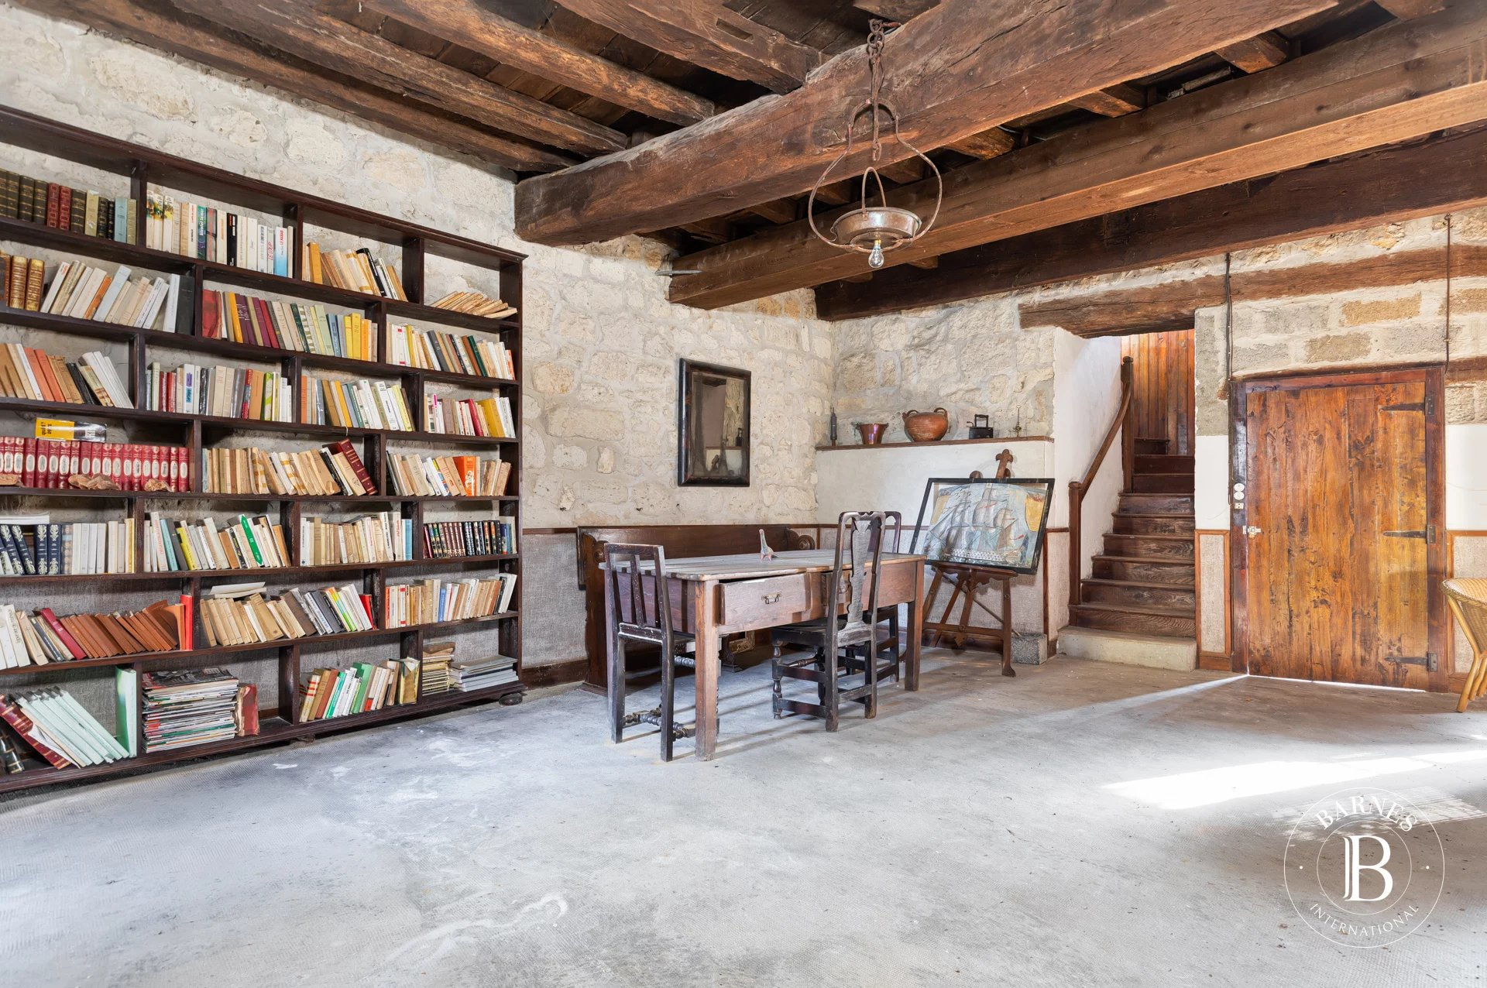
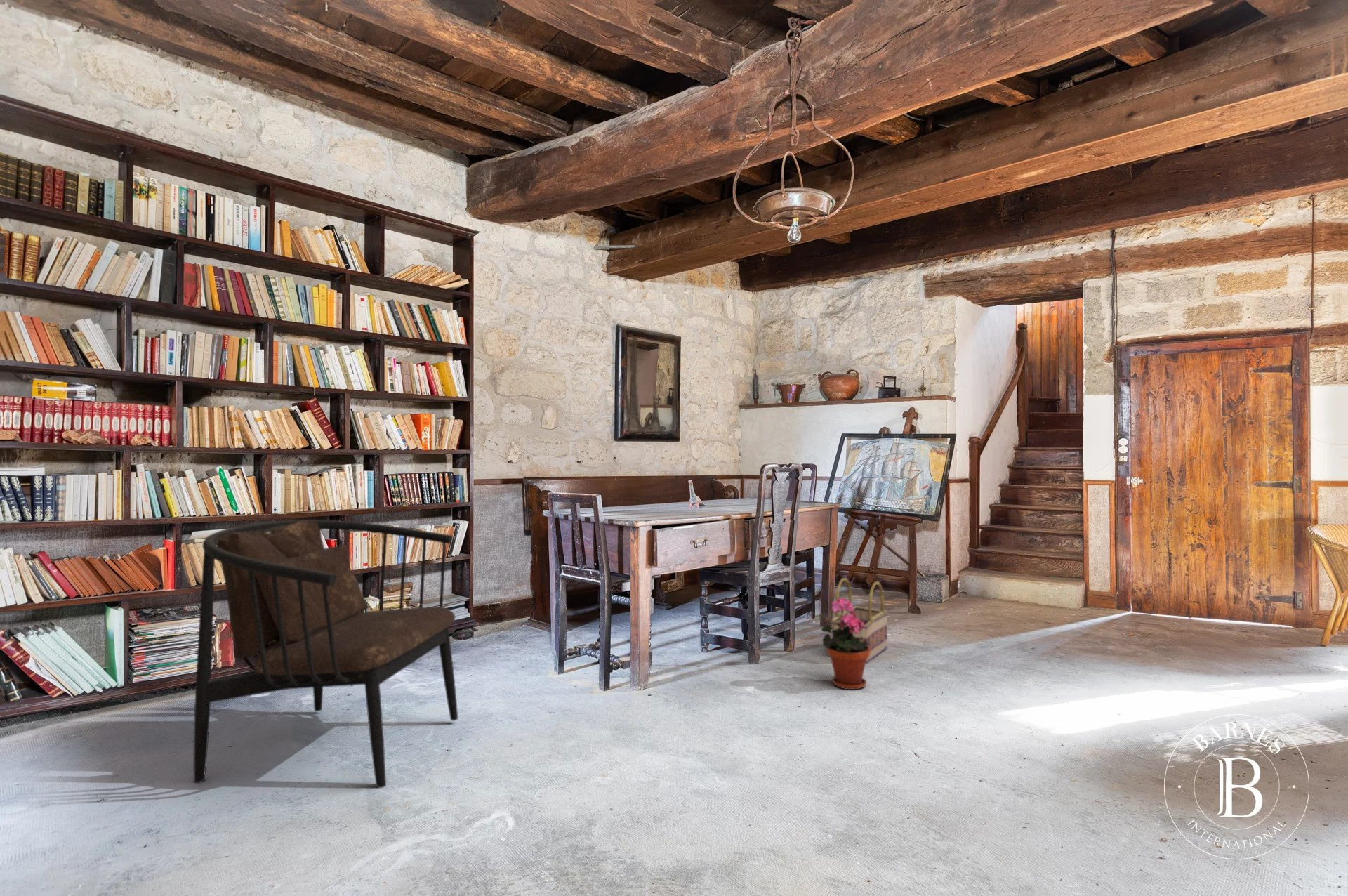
+ basket [831,577,889,664]
+ armchair [193,519,458,789]
+ potted plant [820,597,870,690]
